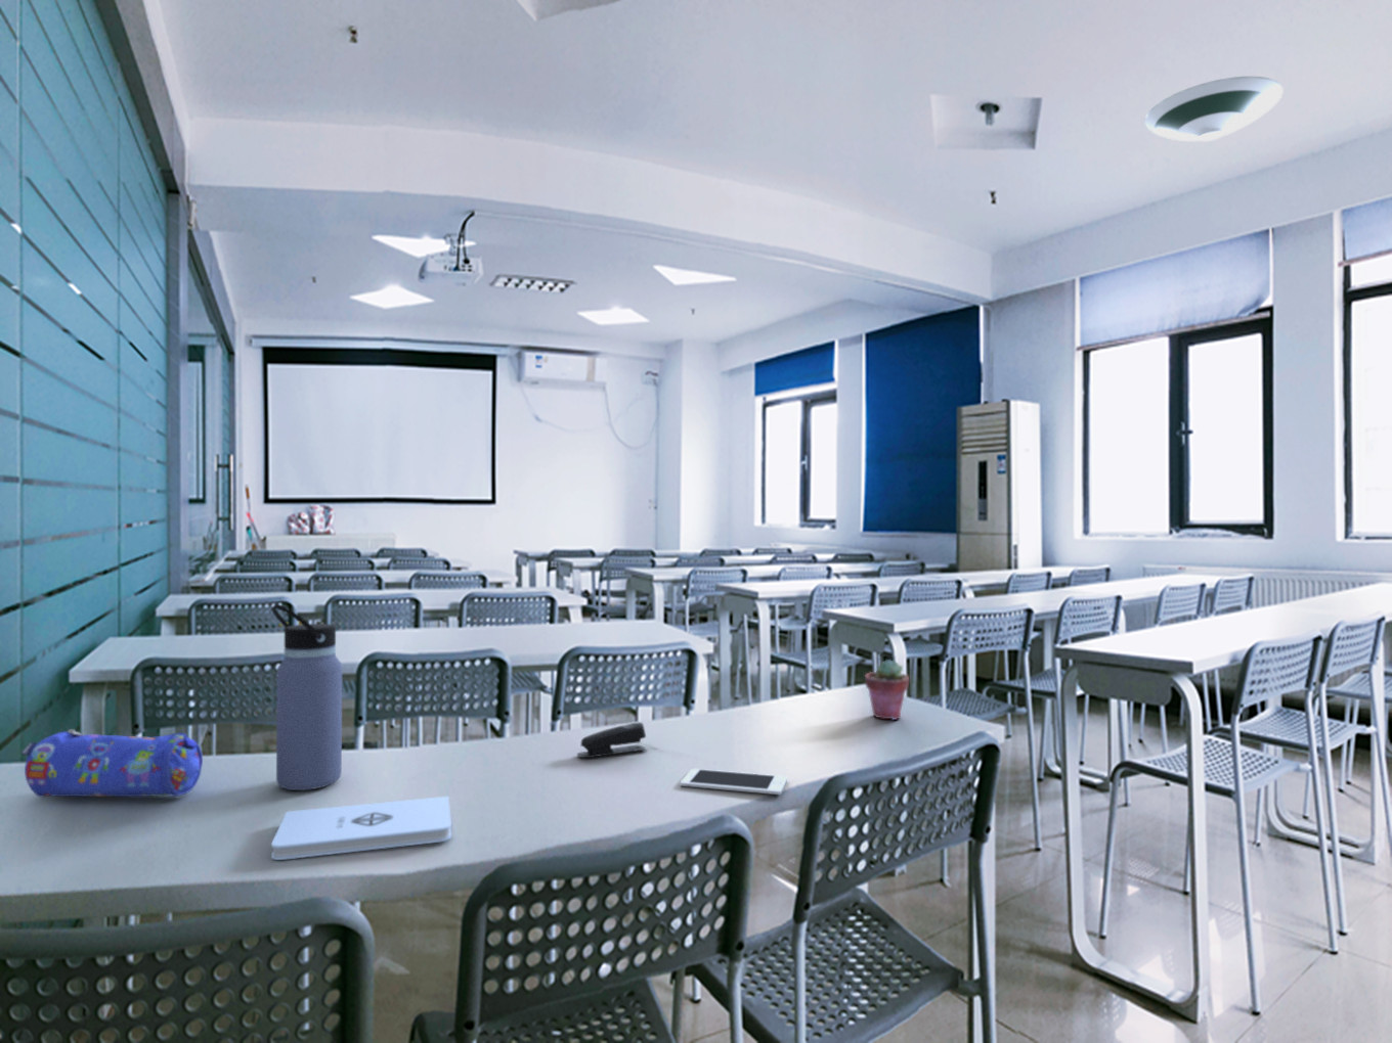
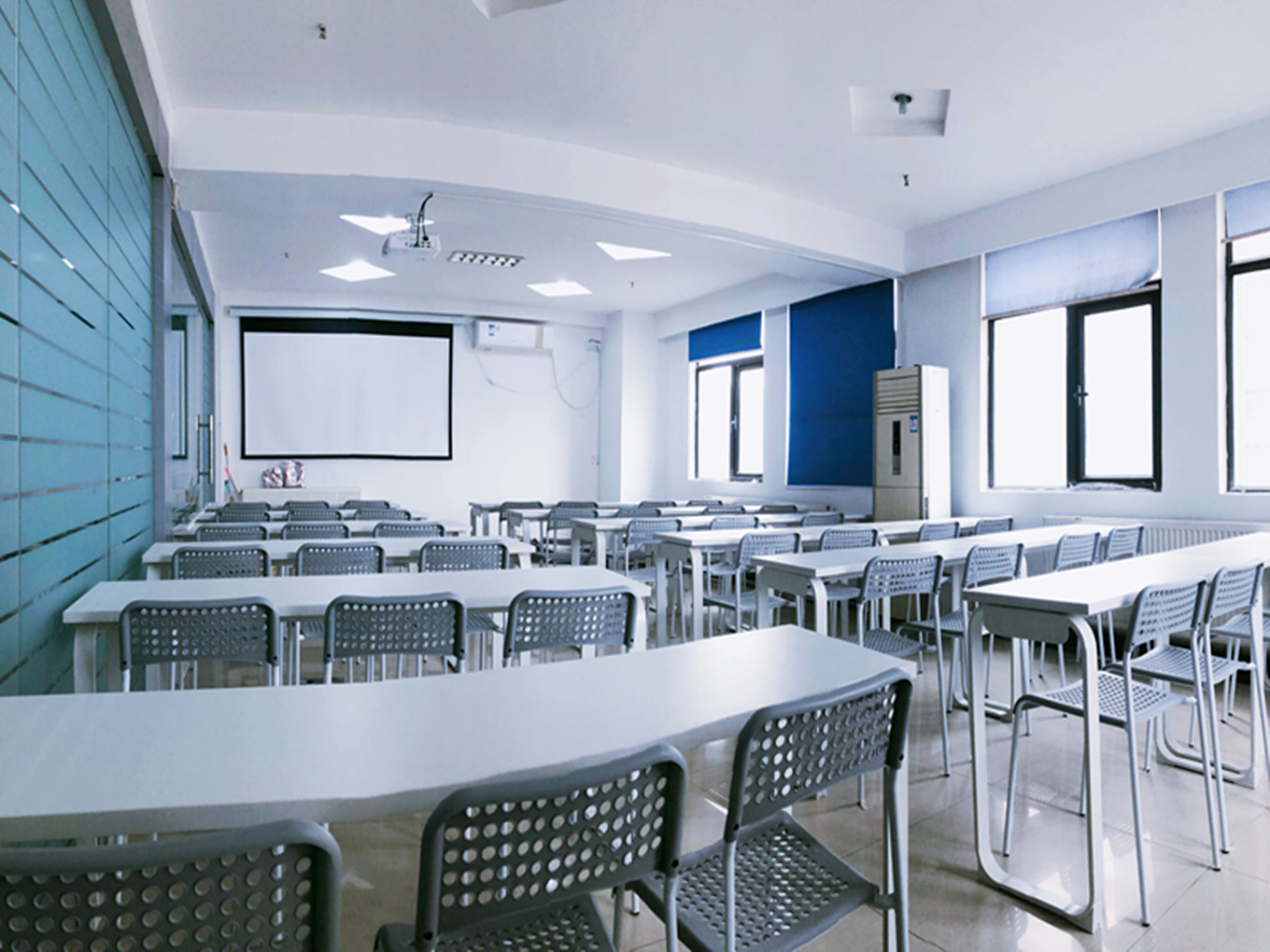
- potted succulent [864,658,910,721]
- notepad [271,795,453,861]
- stapler [577,721,648,759]
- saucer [1143,76,1285,142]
- cell phone [680,768,788,795]
- pencil case [21,729,204,799]
- water bottle [271,604,343,791]
